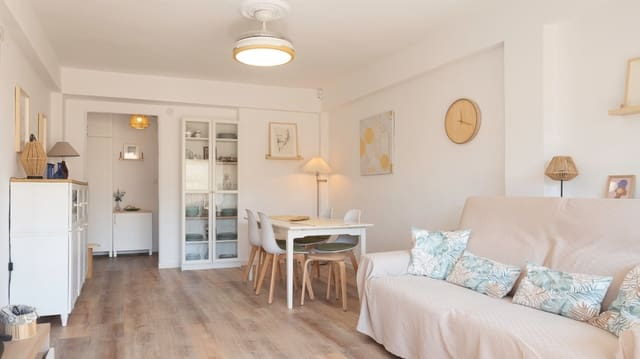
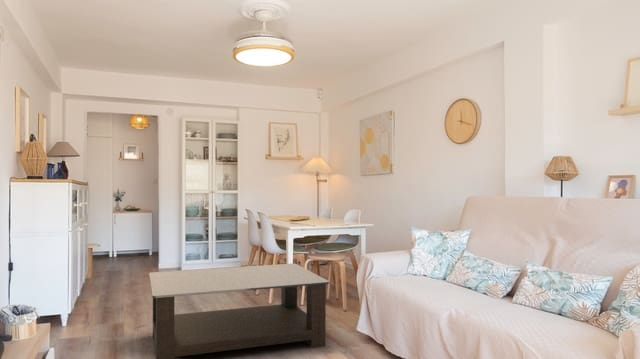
+ coffee table [148,263,330,359]
